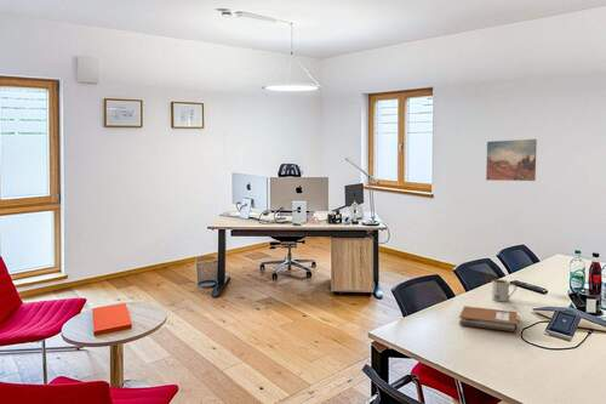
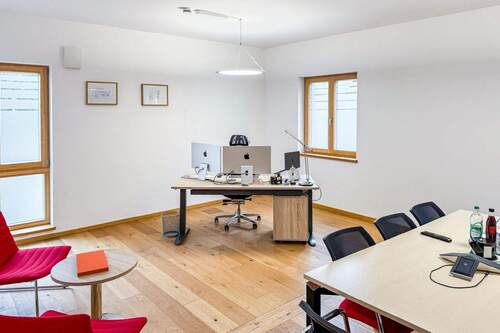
- notebook [458,305,521,332]
- mug [491,278,518,302]
- wall art [485,138,538,182]
